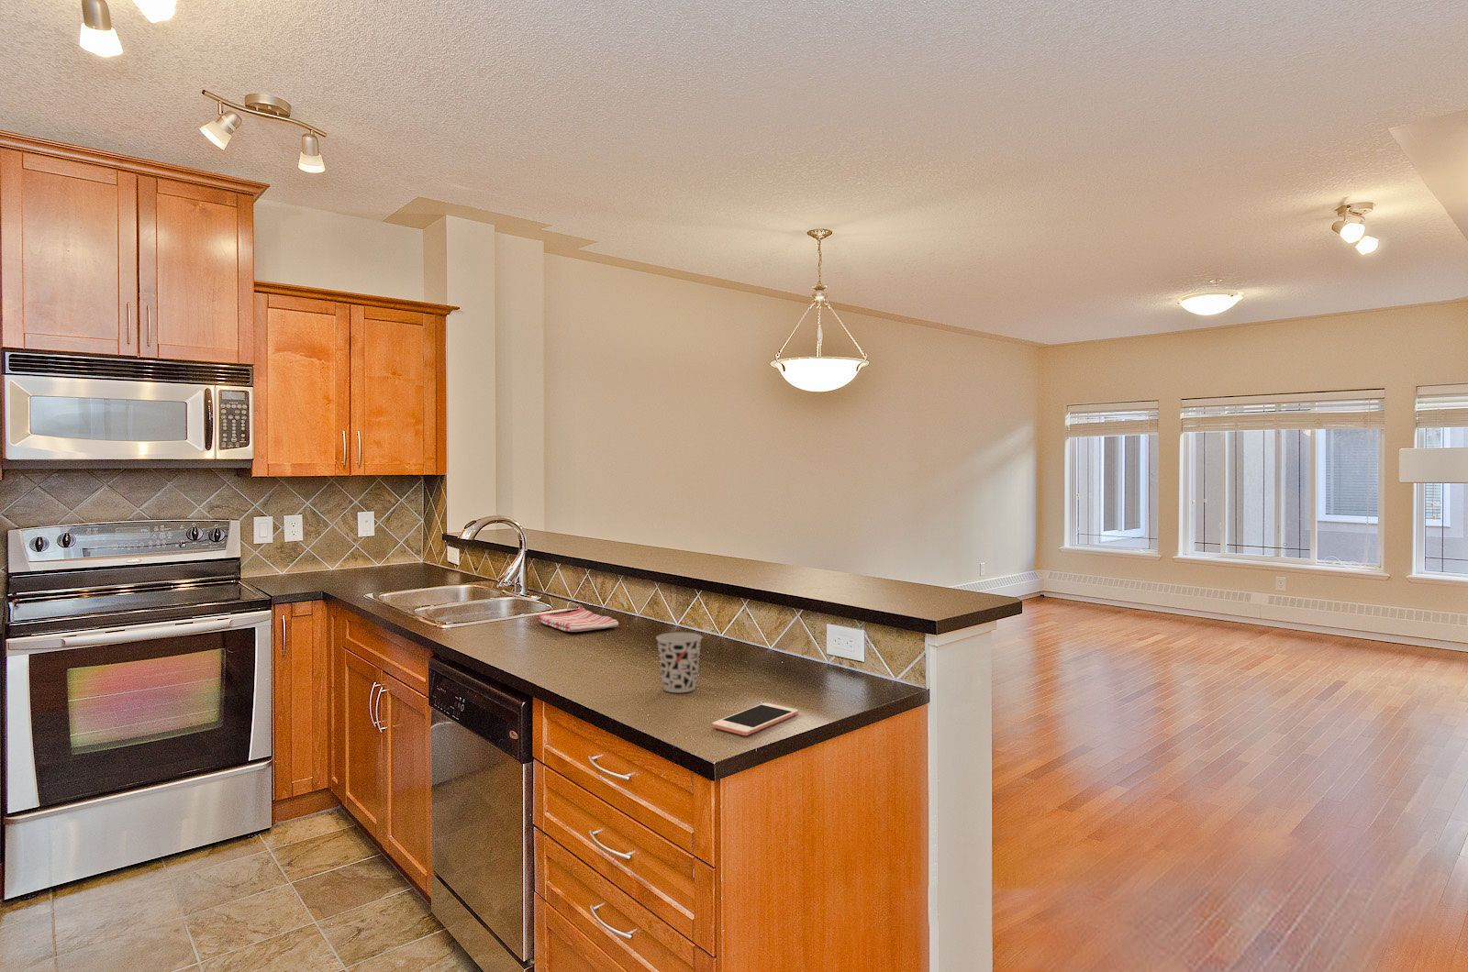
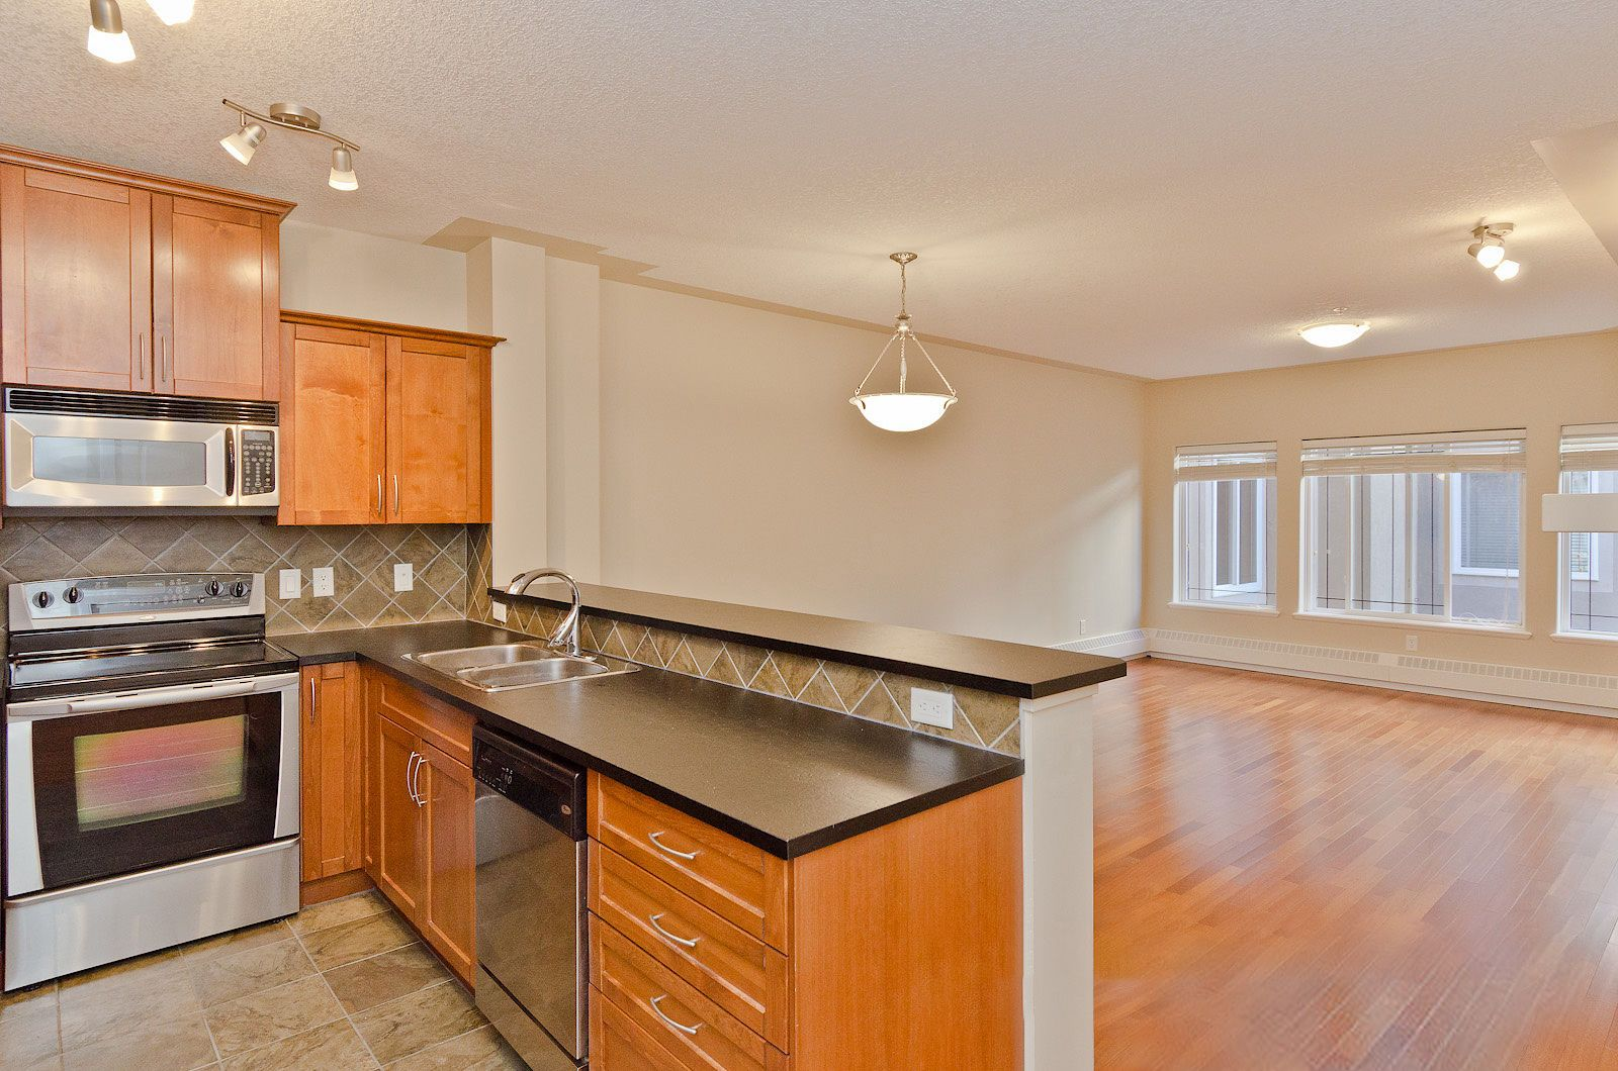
- dish towel [538,608,620,632]
- cell phone [711,702,800,737]
- cup [655,631,703,693]
